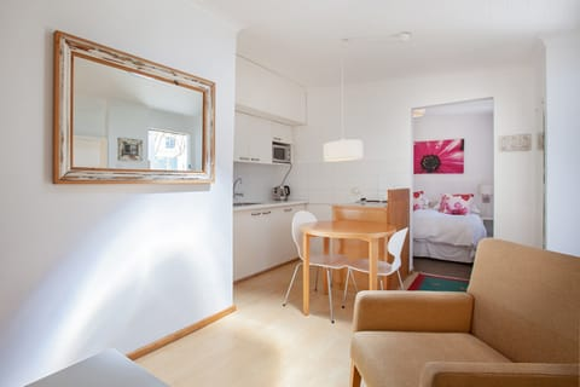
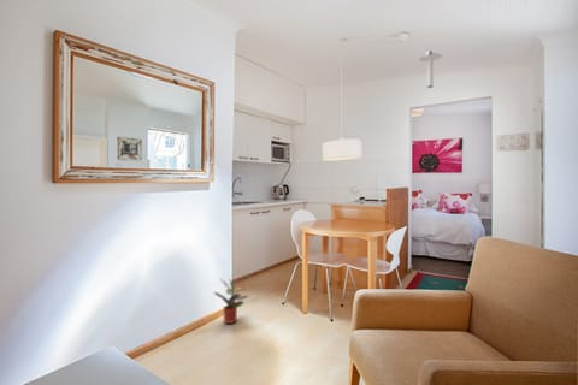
+ ceiling light [418,49,443,89]
+ potted plant [213,278,250,325]
